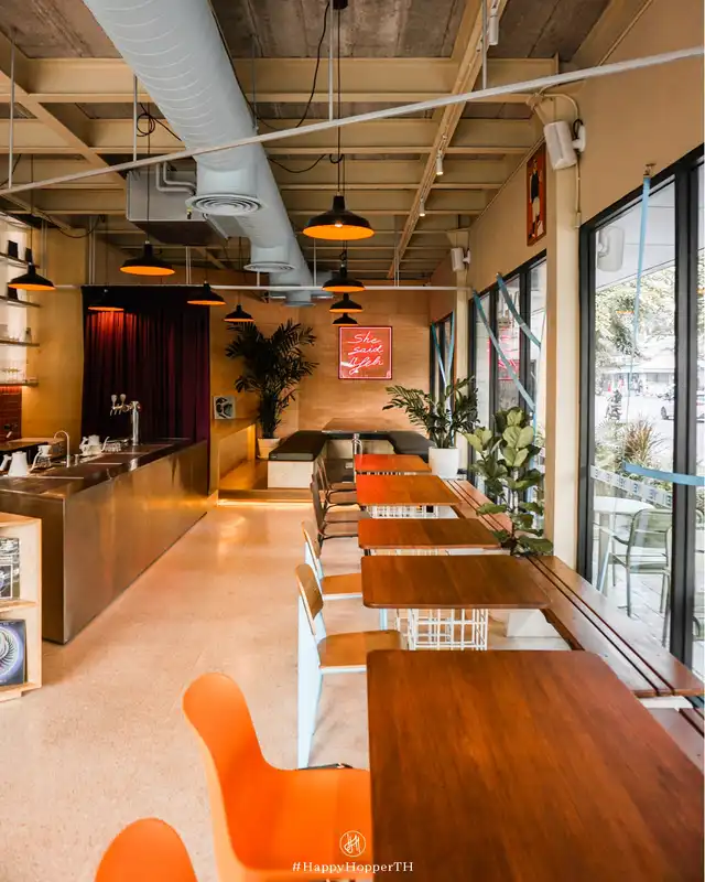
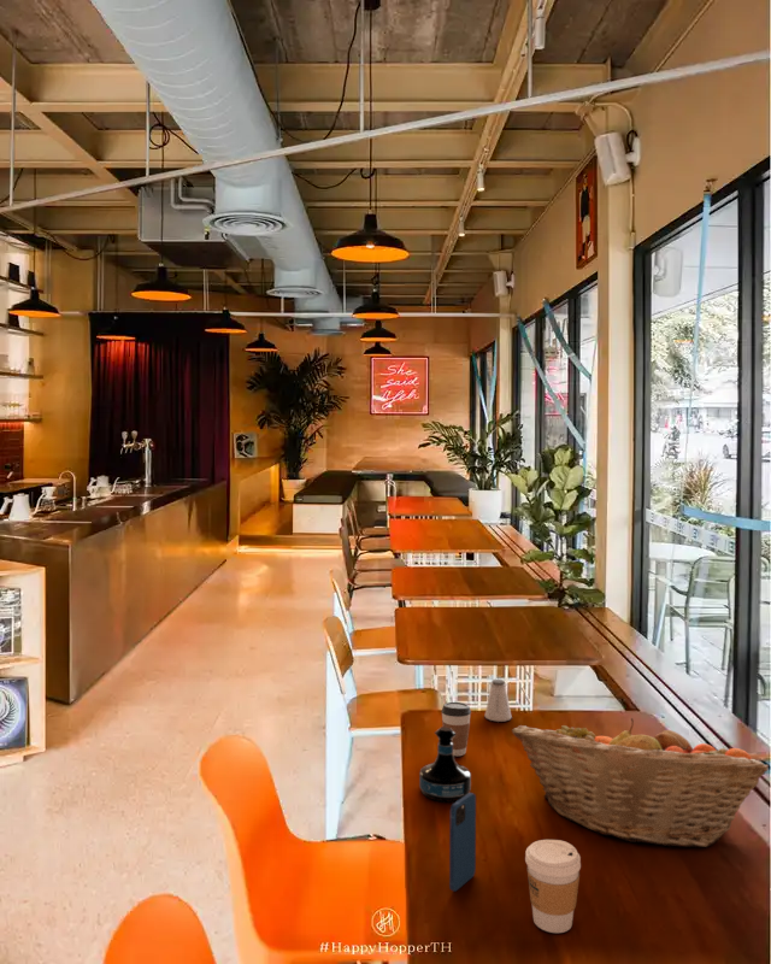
+ fruit basket [511,717,770,848]
+ coffee cup [440,701,472,757]
+ coffee cup [524,839,582,934]
+ tequila bottle [418,725,472,803]
+ saltshaker [484,678,513,723]
+ smartphone [448,792,477,893]
